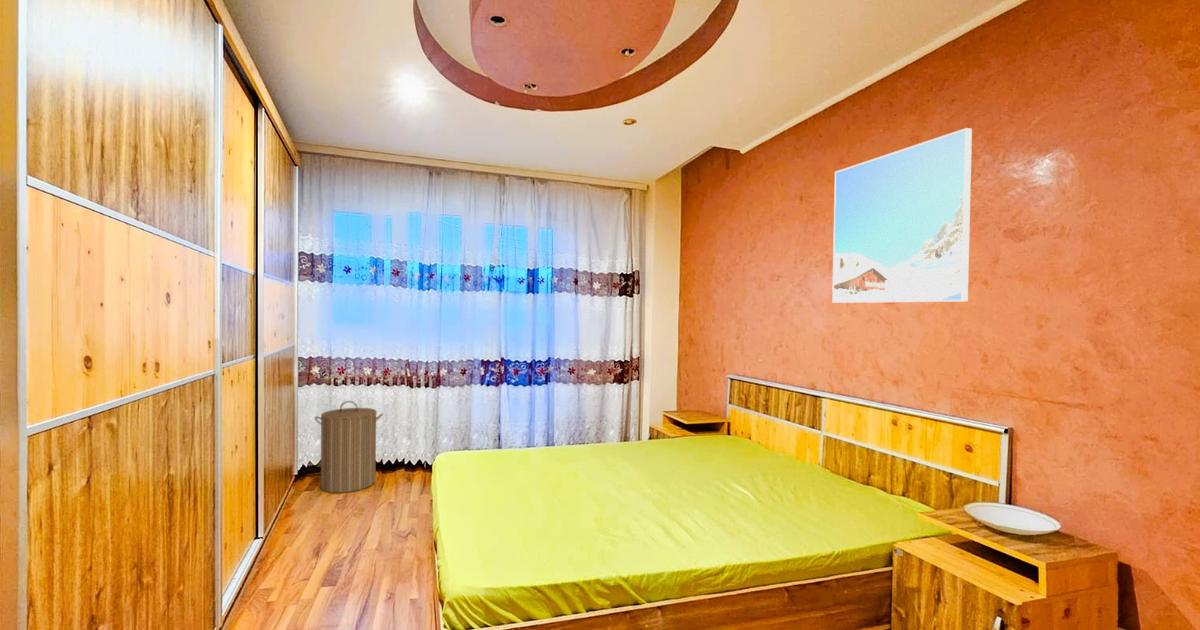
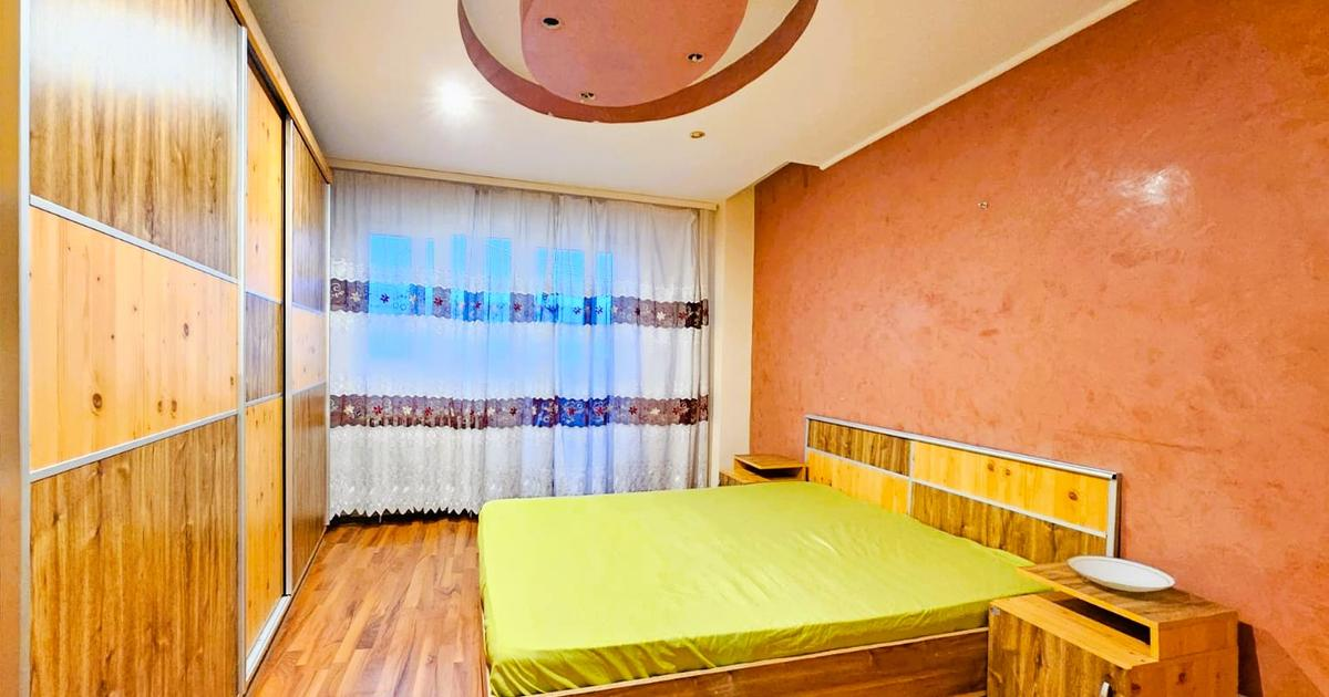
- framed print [831,127,973,304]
- laundry hamper [314,400,384,494]
